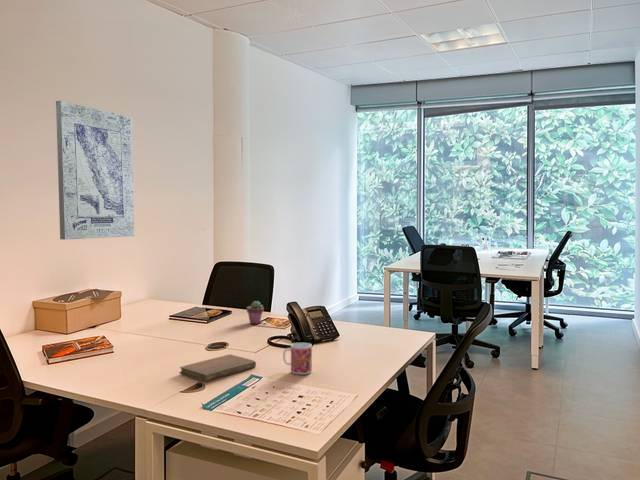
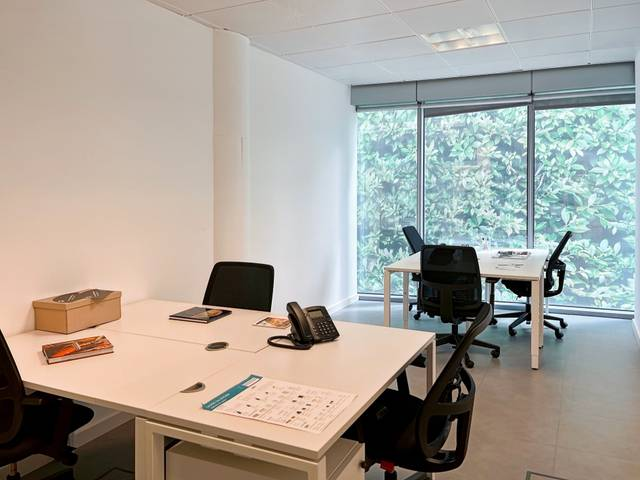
- wall art [55,100,135,241]
- mug [282,342,313,375]
- potted succulent [246,300,265,325]
- notebook [179,353,257,382]
